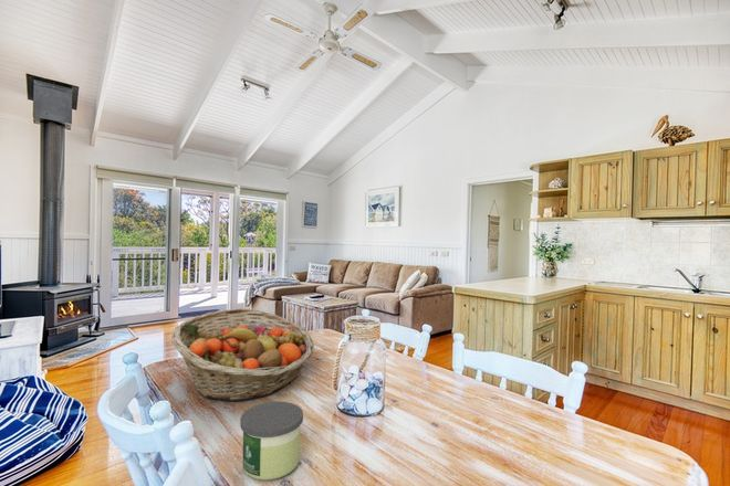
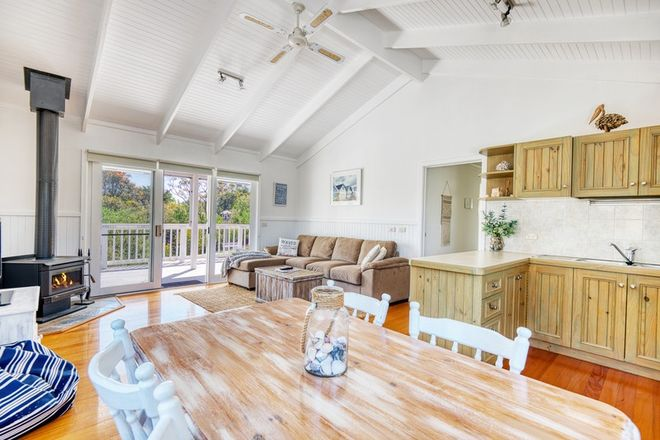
- fruit basket [170,307,315,402]
- candle [239,401,304,482]
